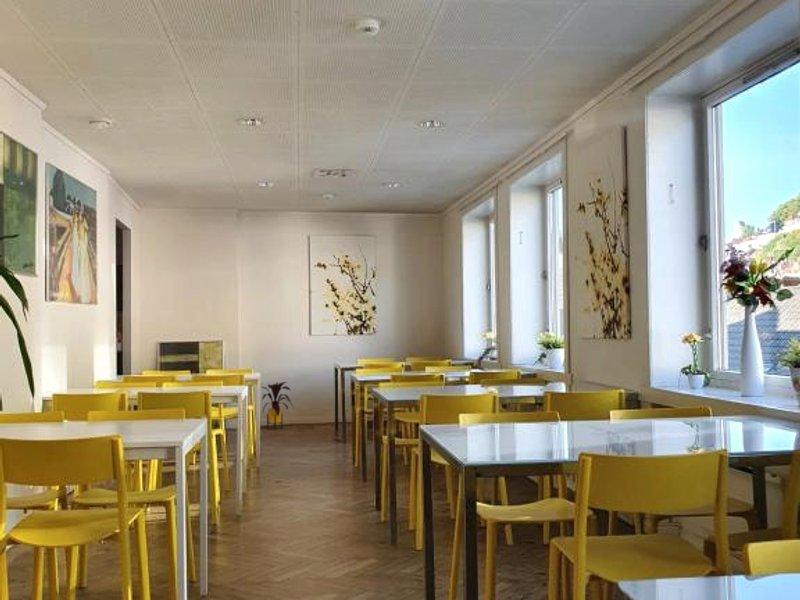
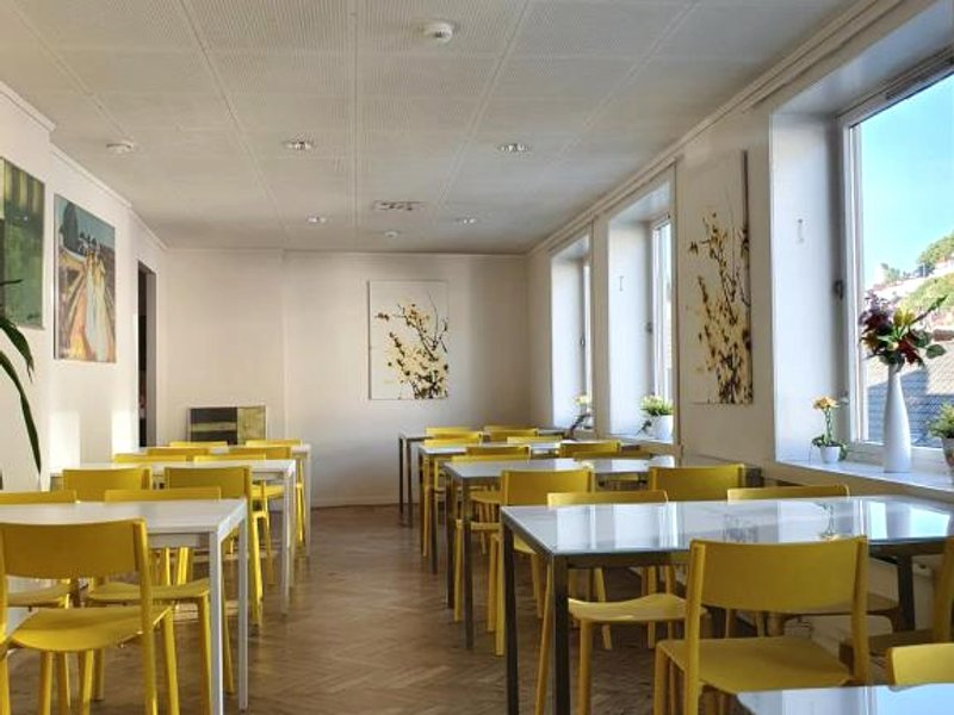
- house plant [260,381,295,431]
